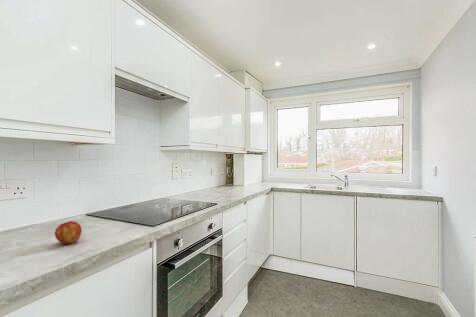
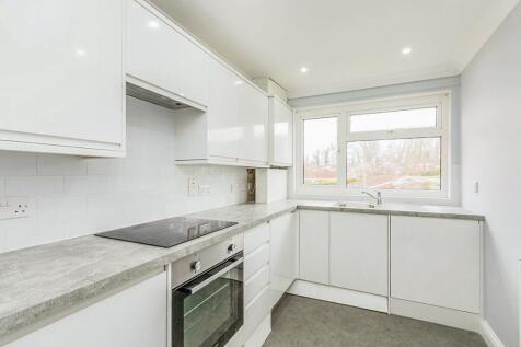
- apple [54,220,83,245]
